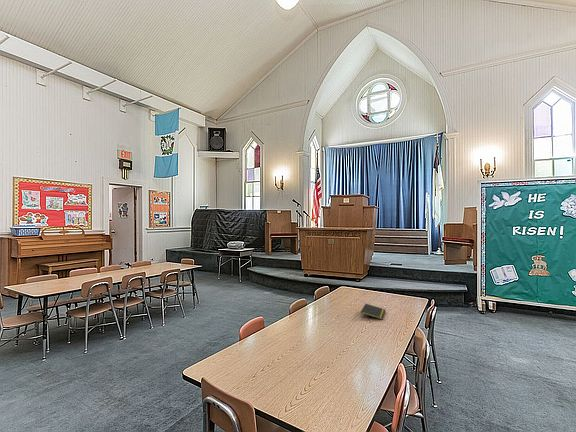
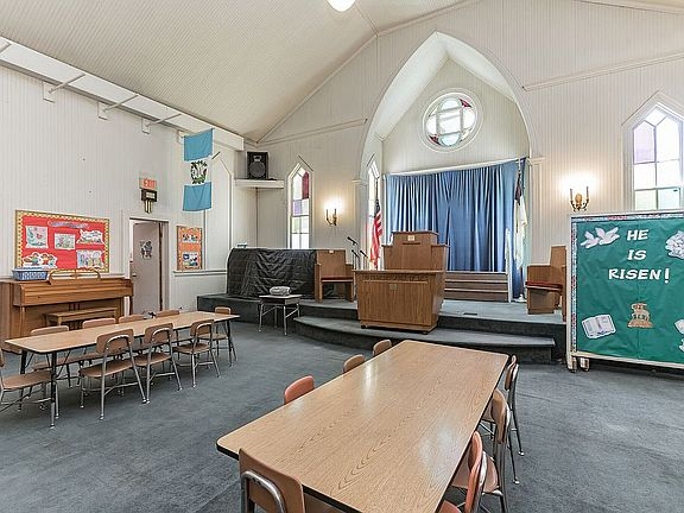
- notepad [360,302,387,321]
